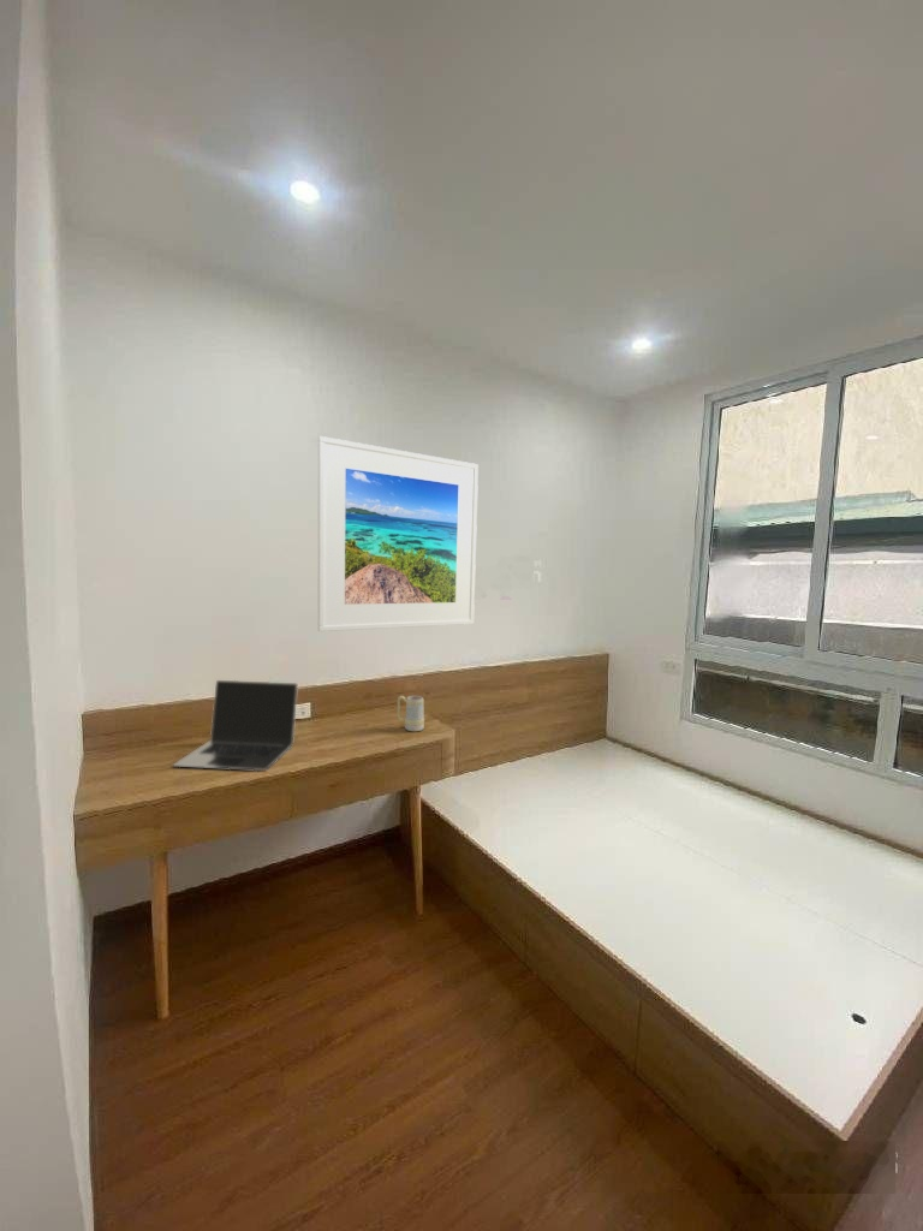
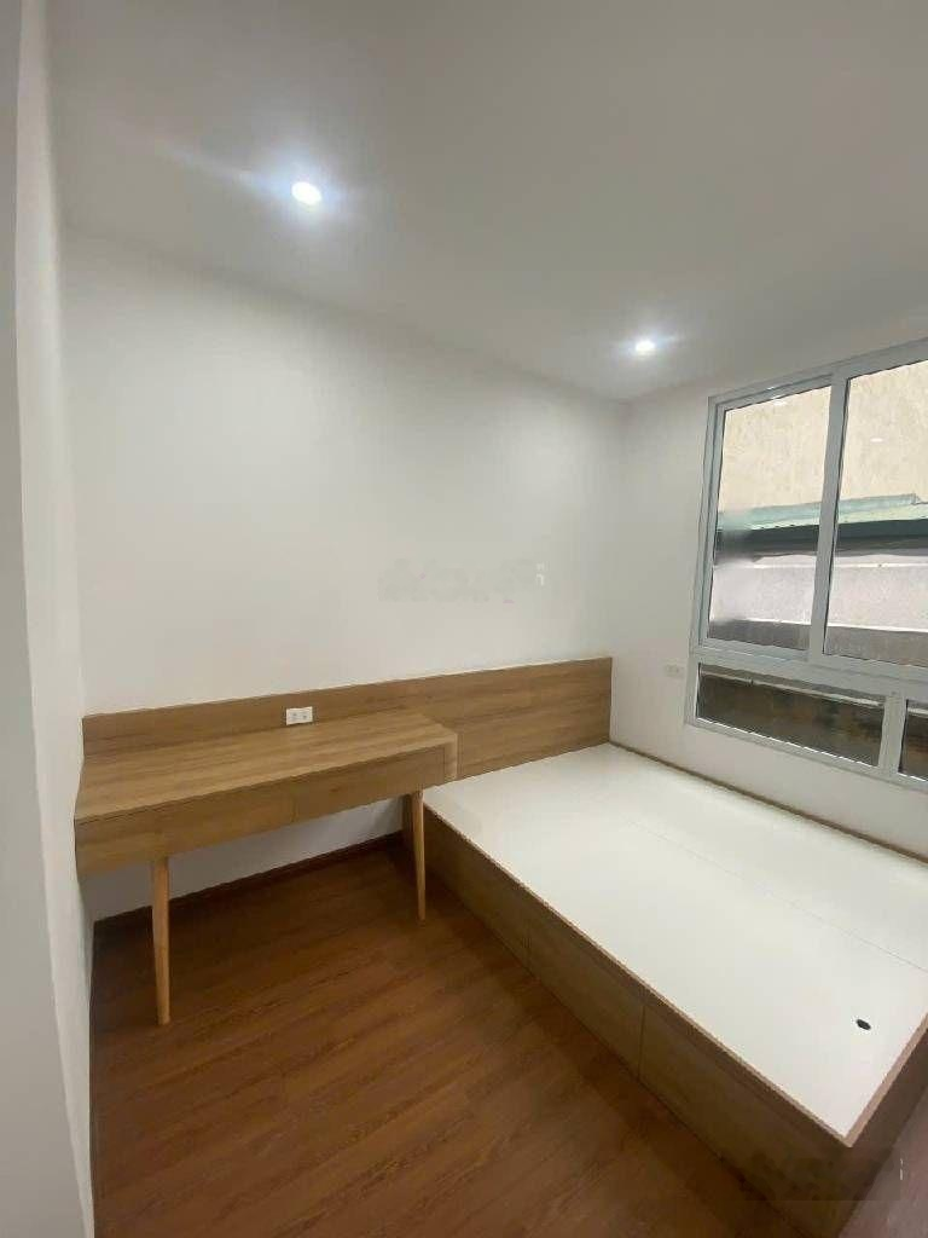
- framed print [317,435,480,632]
- mug [397,695,425,732]
- laptop [172,679,299,772]
